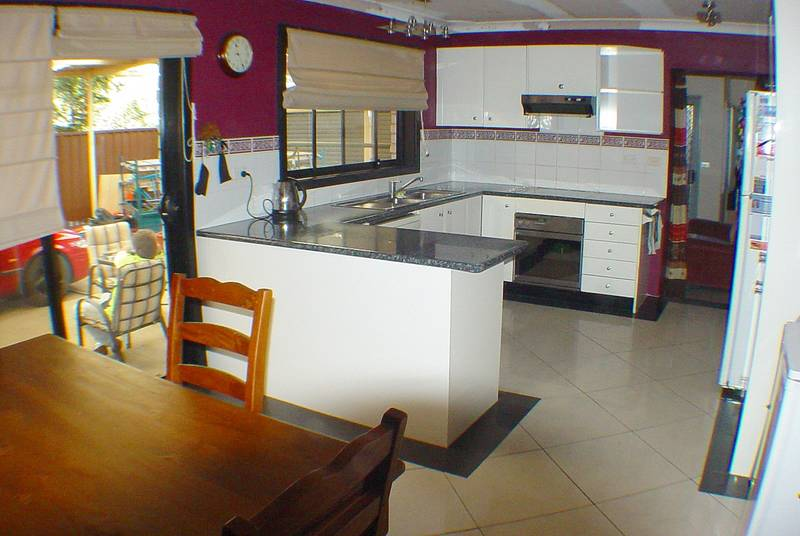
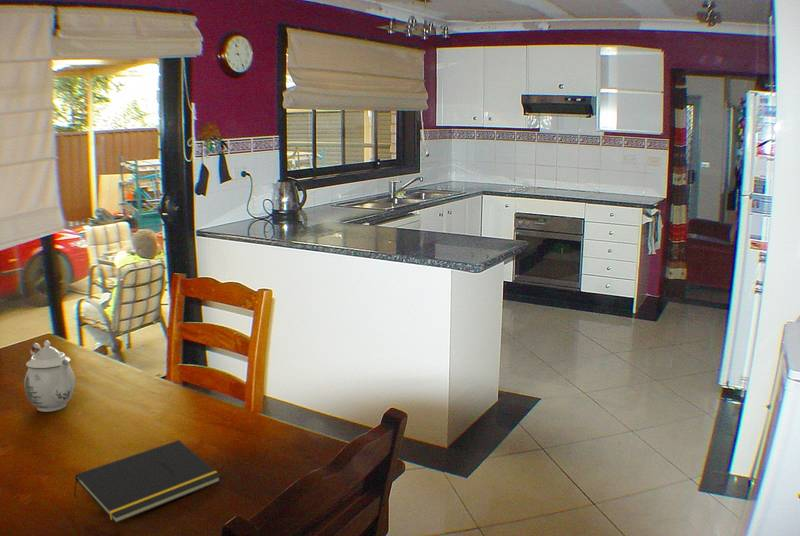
+ notepad [72,439,222,525]
+ teapot [23,339,76,413]
